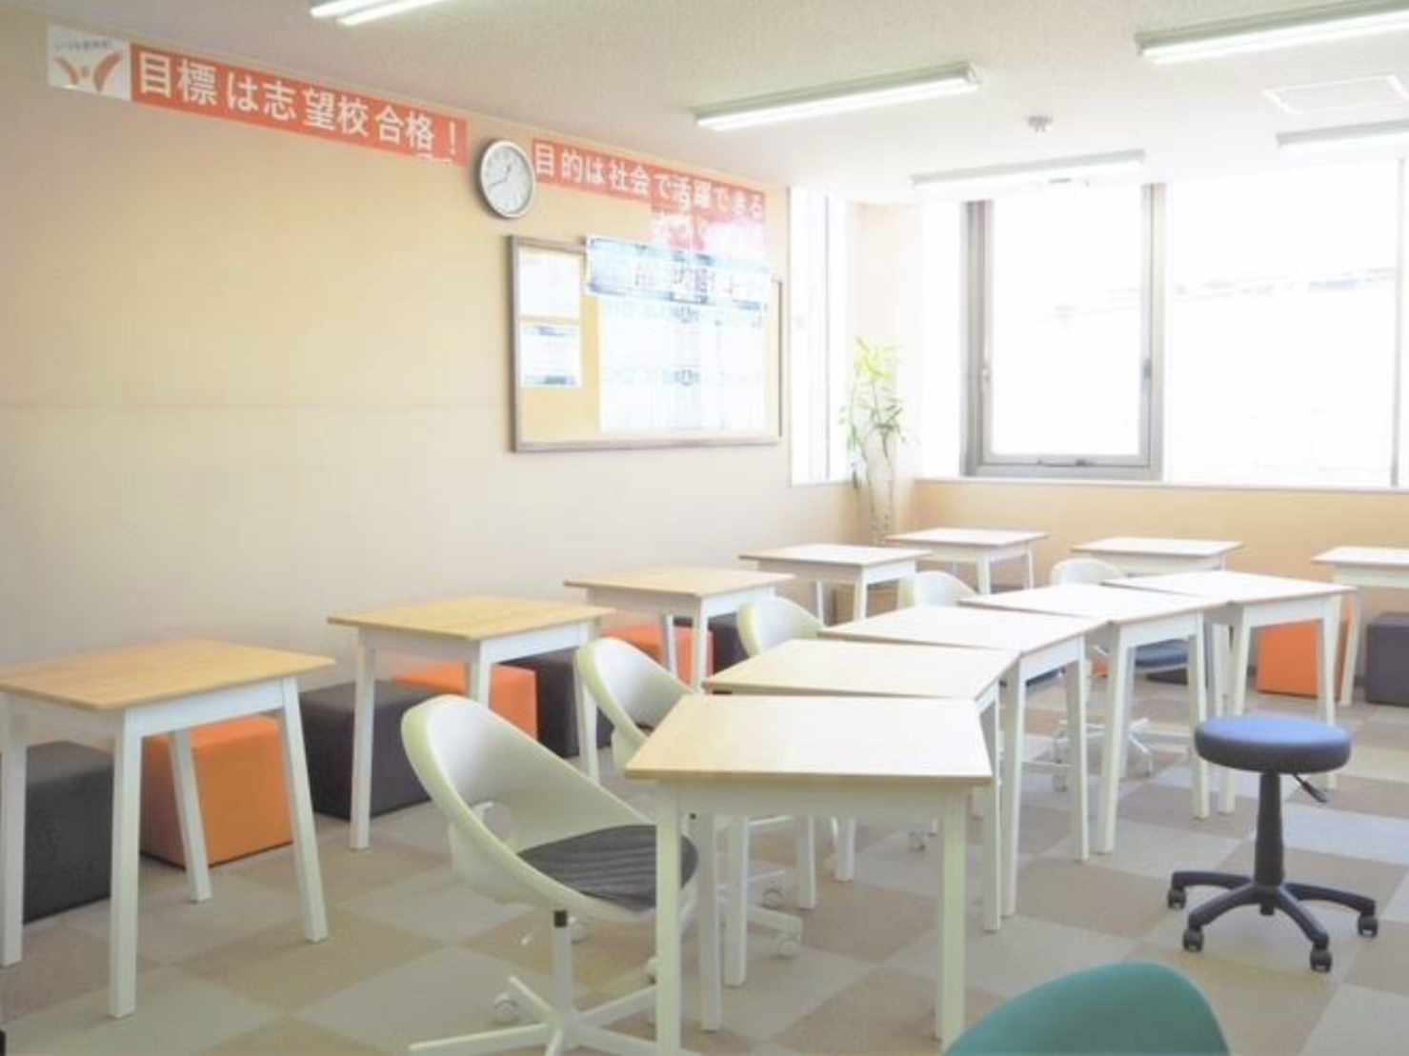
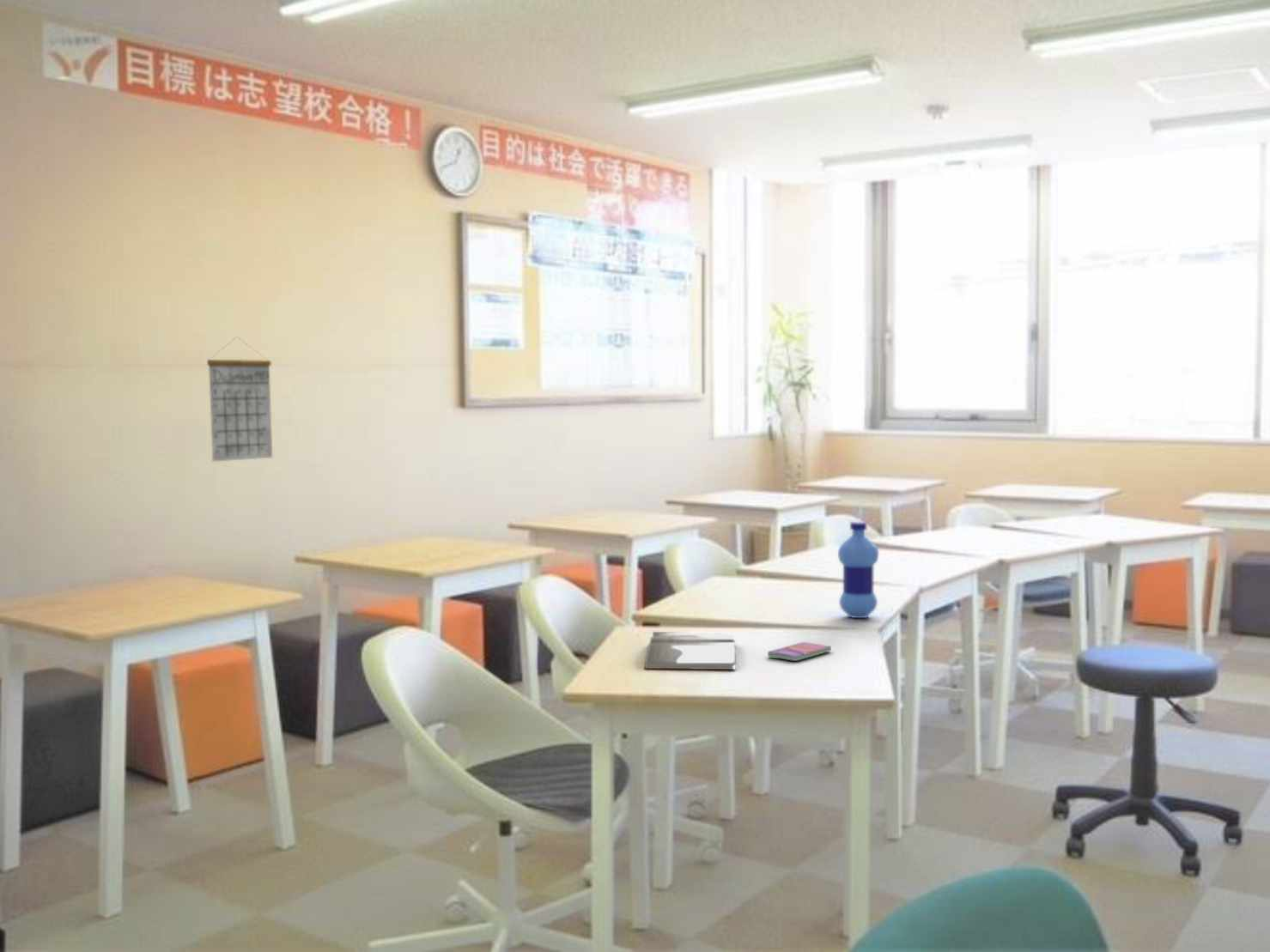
+ water bottle [837,521,879,619]
+ calendar [206,336,273,463]
+ hardback book [643,631,737,670]
+ smartphone [767,641,832,662]
